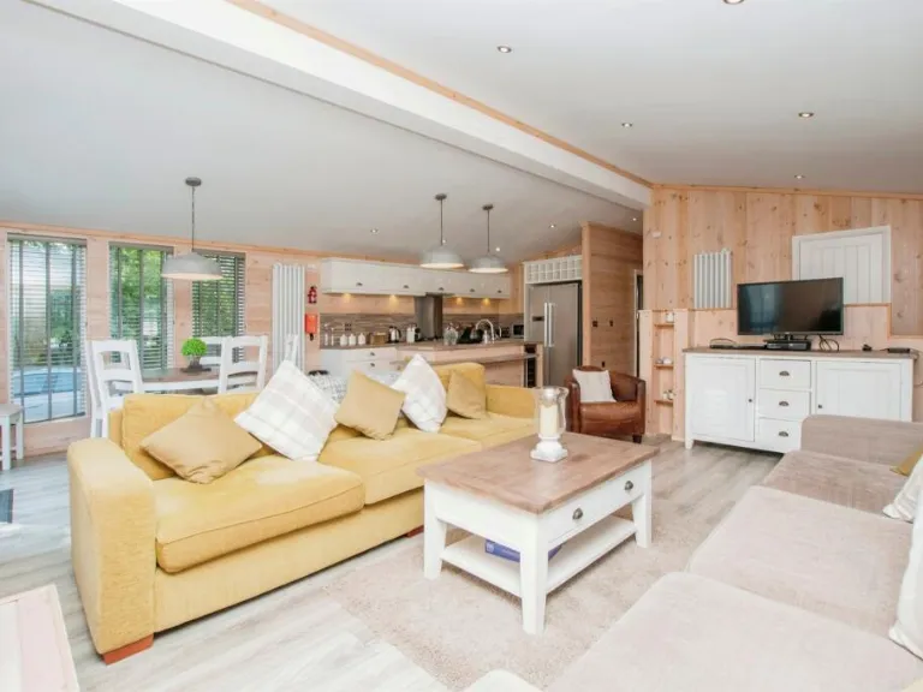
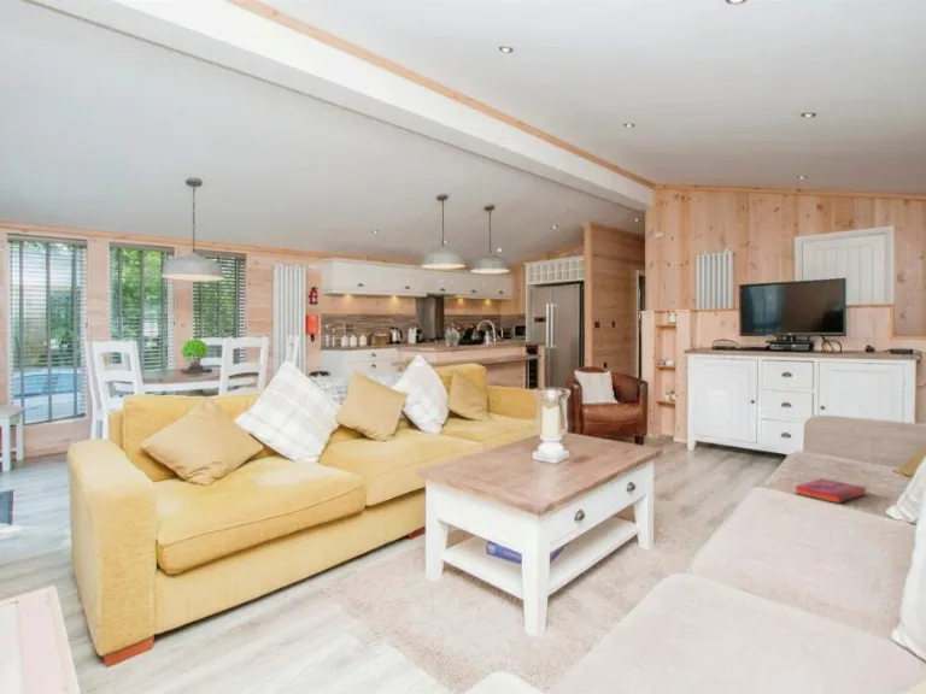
+ hardback book [795,477,867,505]
